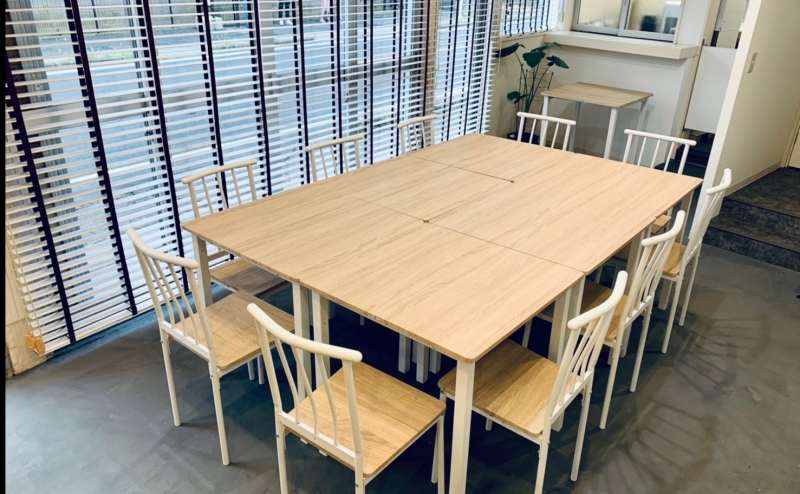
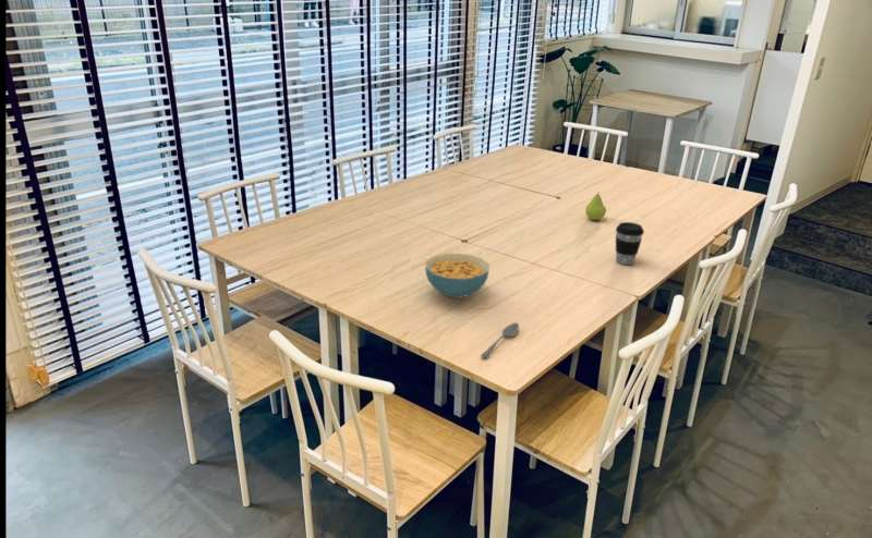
+ fruit [584,191,607,221]
+ spoon [480,322,520,359]
+ cereal bowl [424,253,491,299]
+ coffee cup [615,221,645,266]
